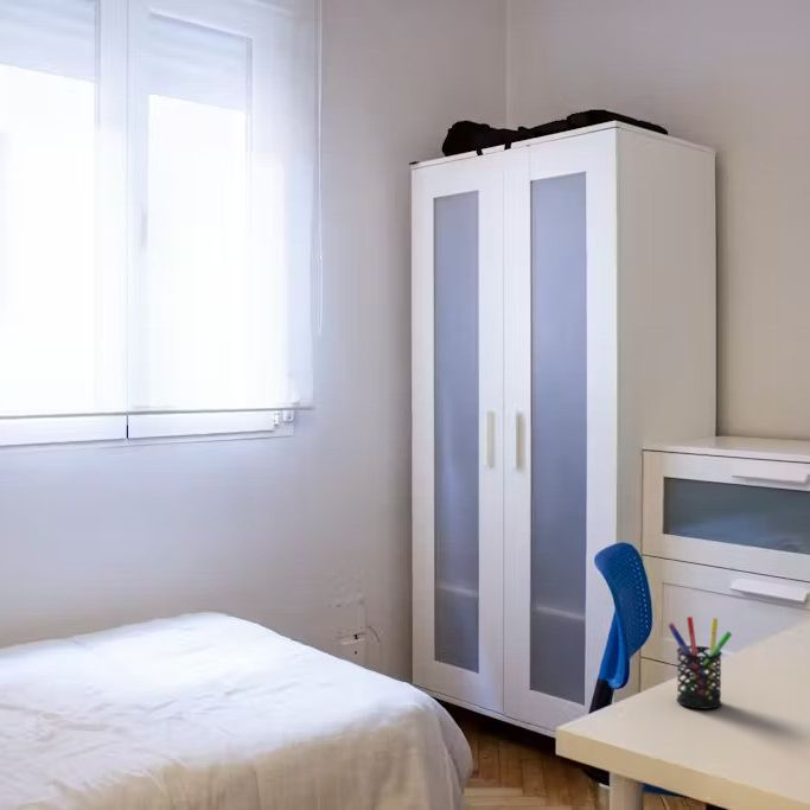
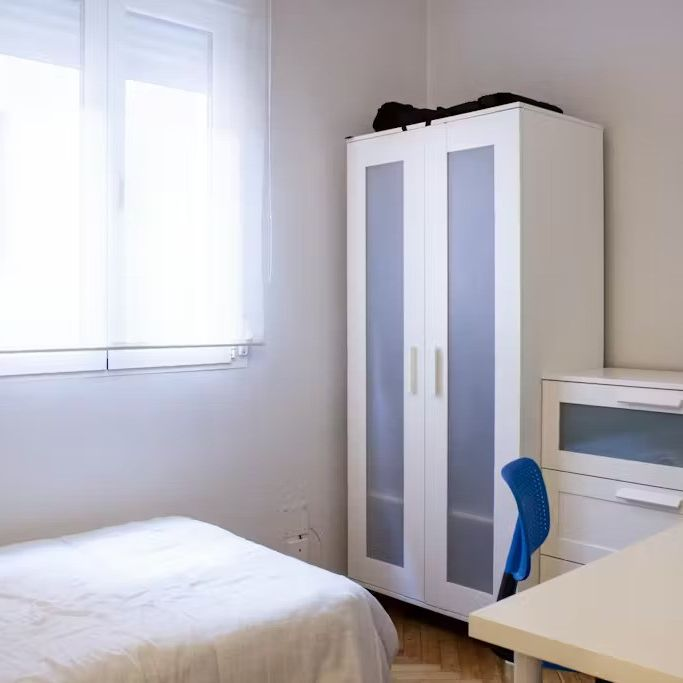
- pen holder [667,616,733,710]
